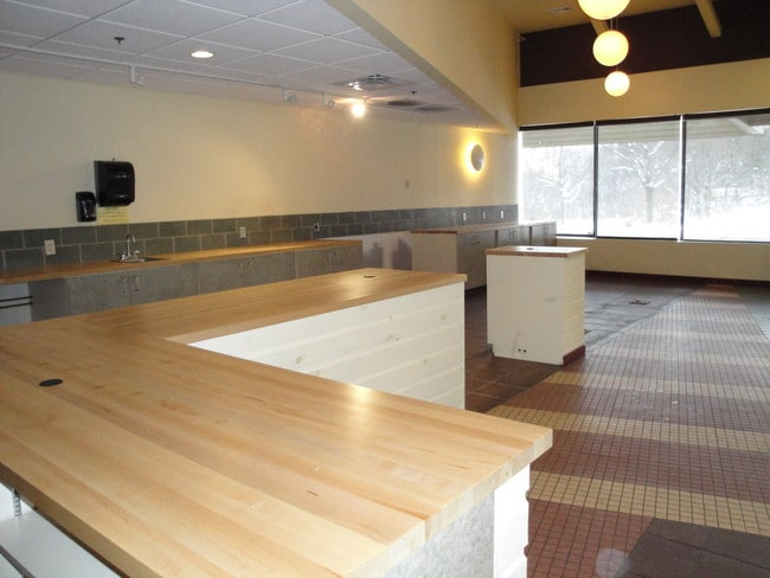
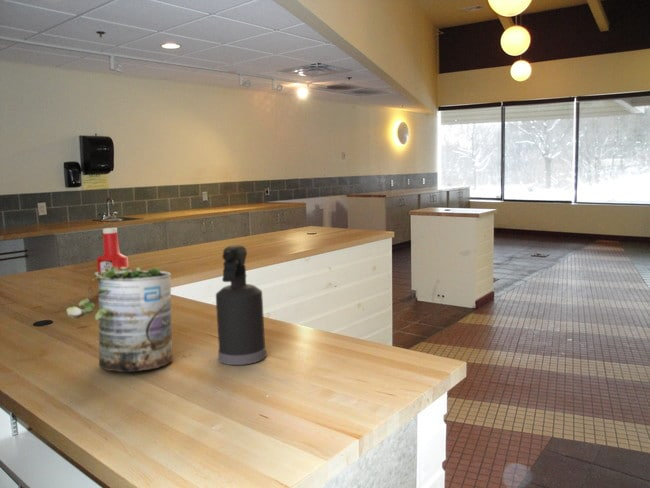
+ soap bottle [96,227,130,274]
+ spray bottle [215,245,267,366]
+ potted plant [65,266,174,373]
